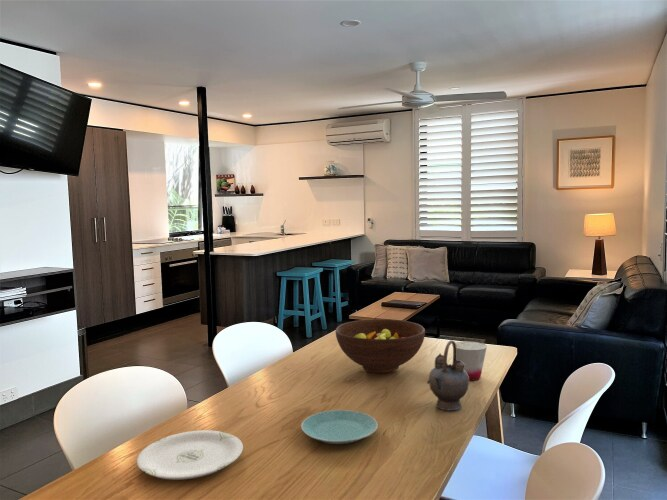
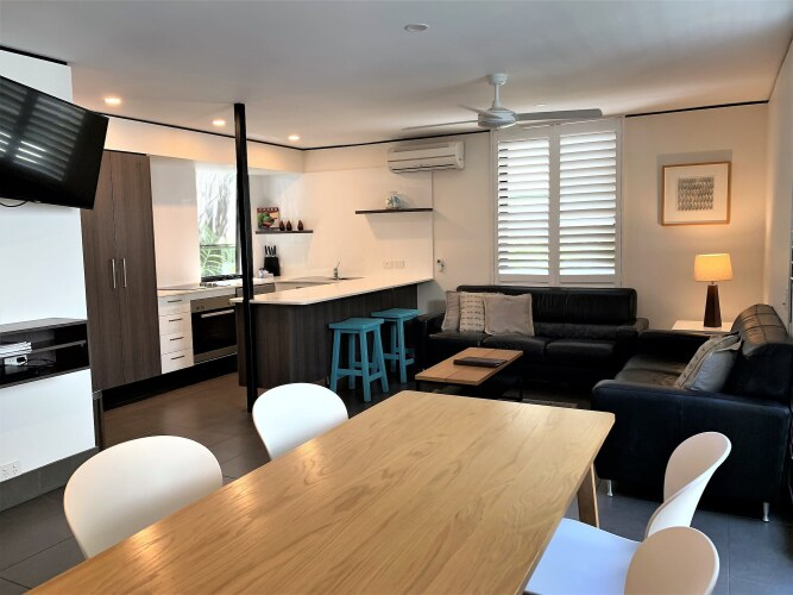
- teapot [426,339,470,411]
- plate [136,429,244,481]
- cup [452,340,488,381]
- plate [300,409,379,445]
- fruit bowl [335,318,426,374]
